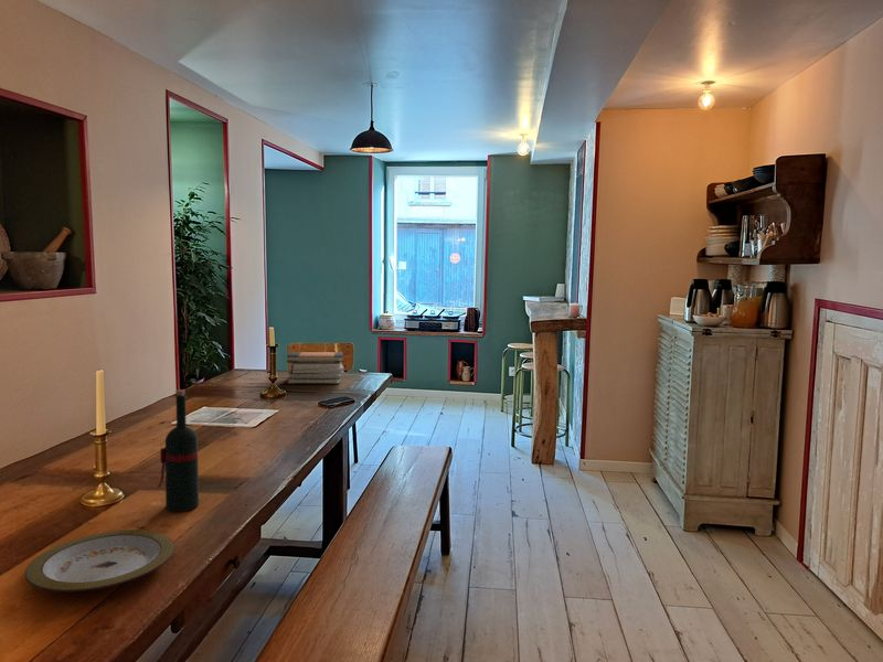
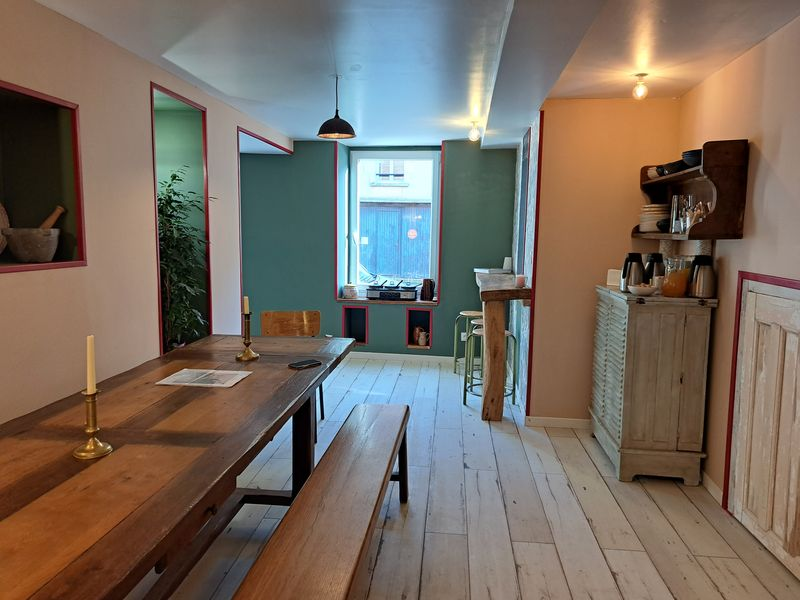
- book stack [286,351,345,385]
- plate [24,528,177,594]
- wine bottle [157,388,200,512]
